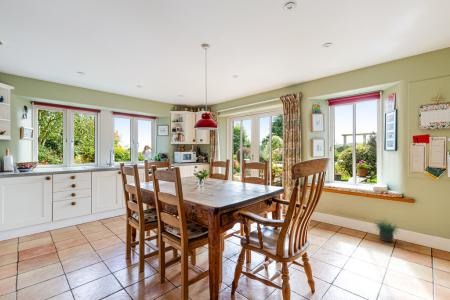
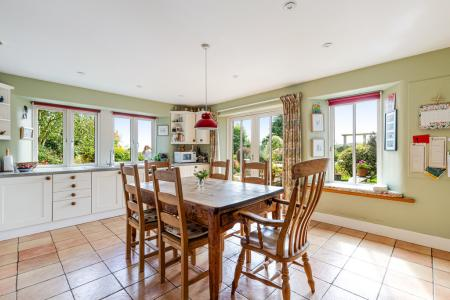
- potted plant [373,217,400,243]
